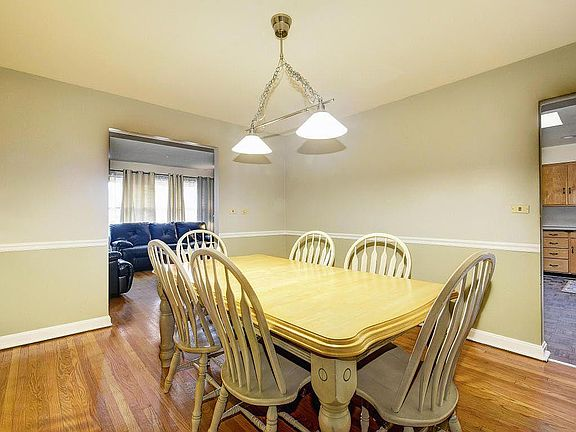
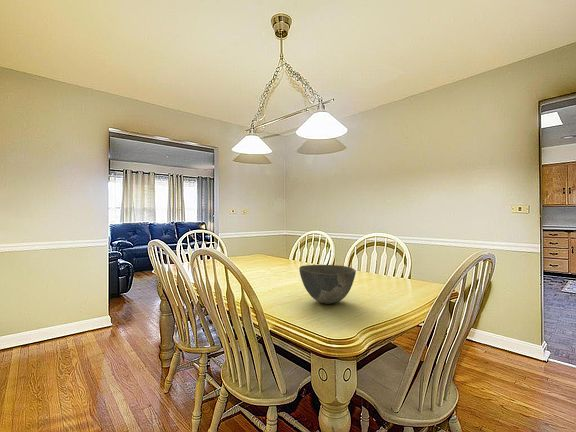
+ bowl [298,264,357,305]
